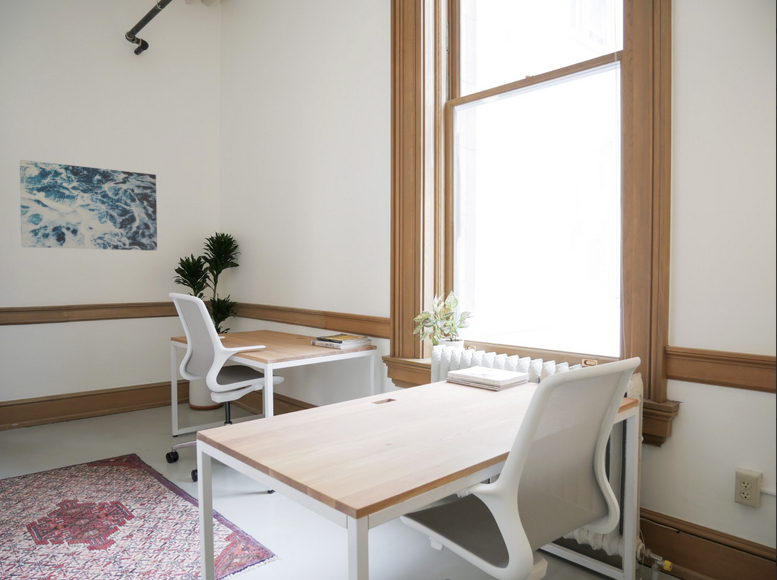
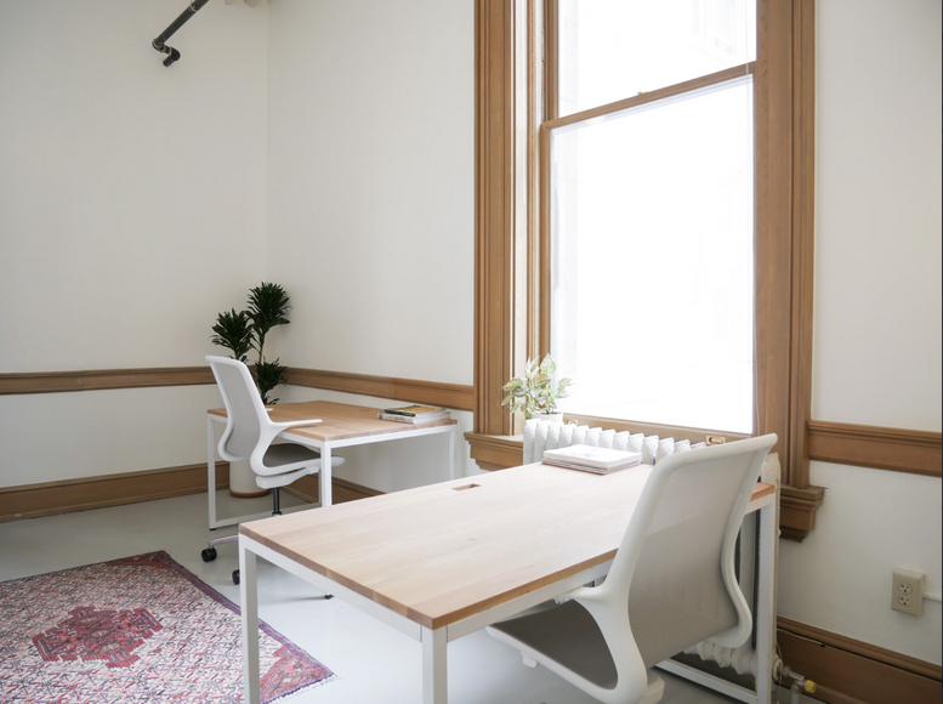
- wall art [19,159,158,252]
